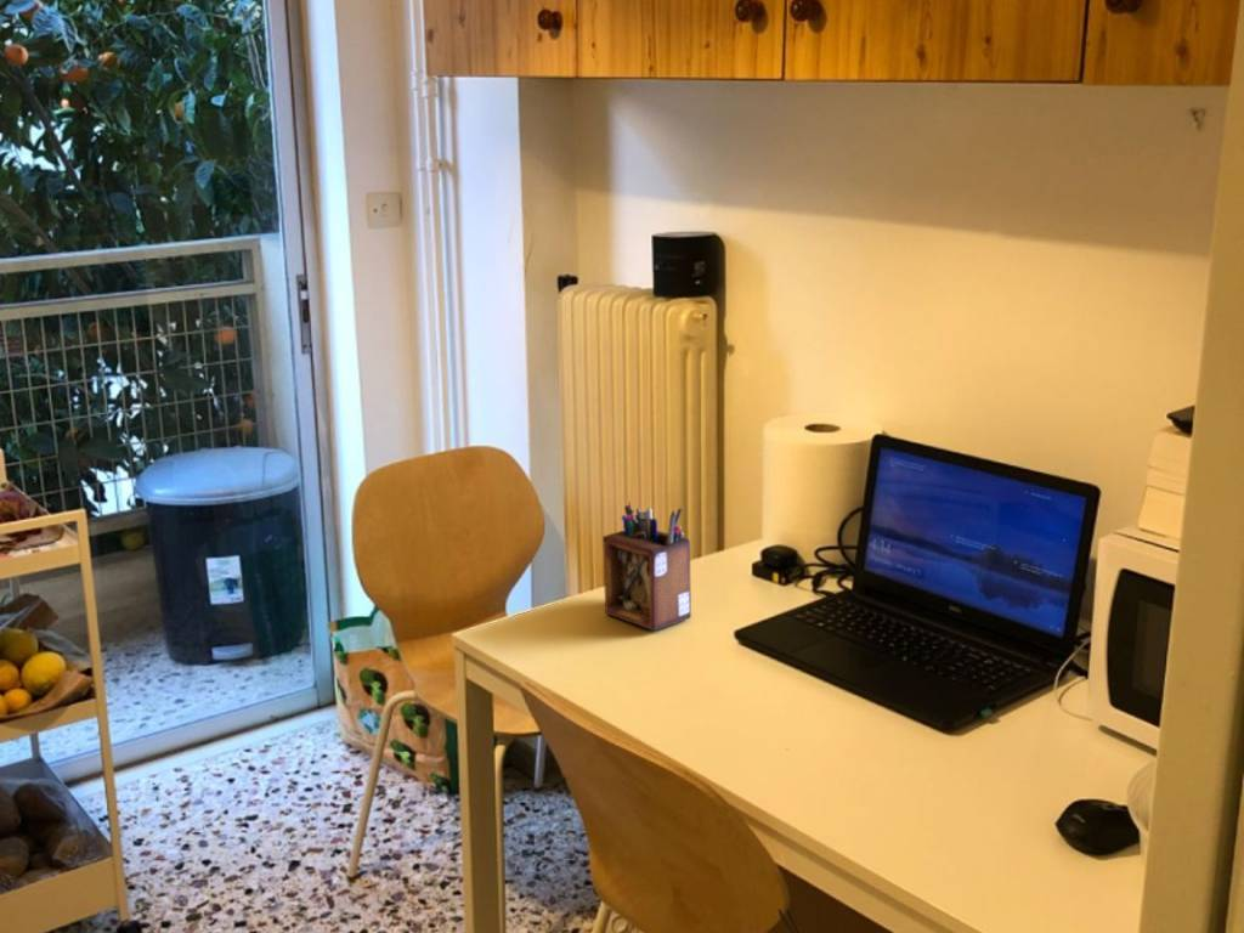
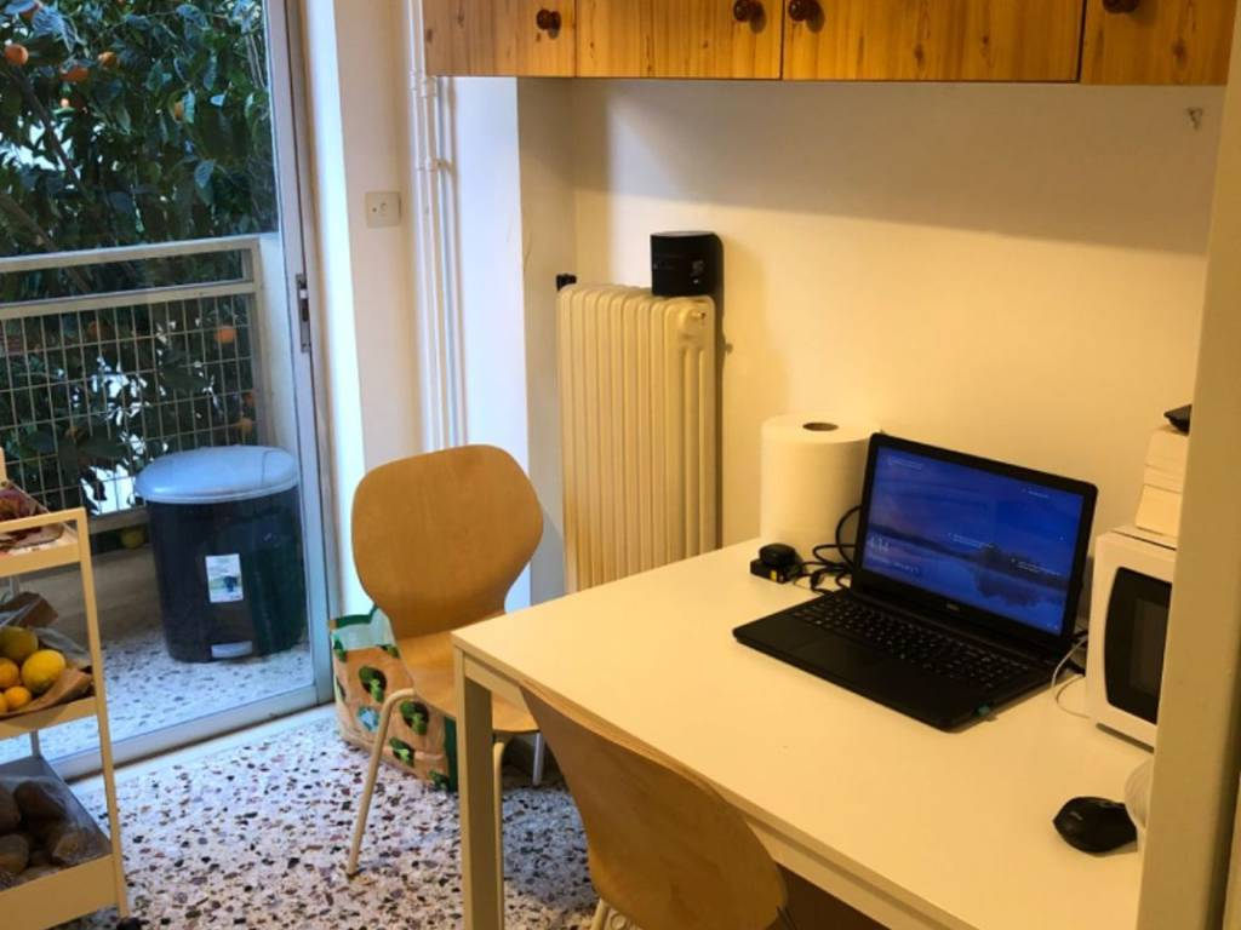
- desk organizer [601,499,692,632]
